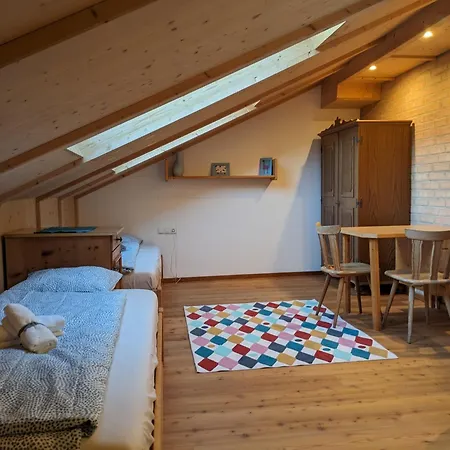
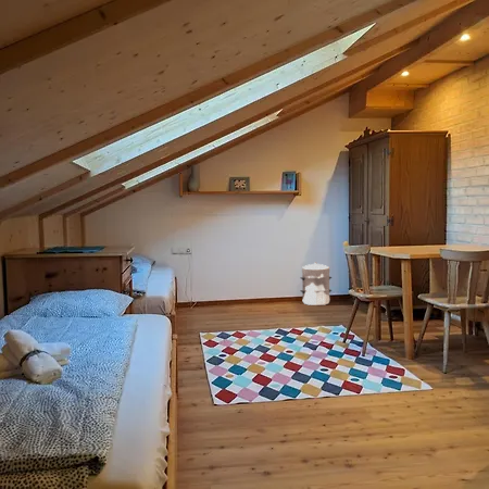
+ waste bin [299,261,333,306]
